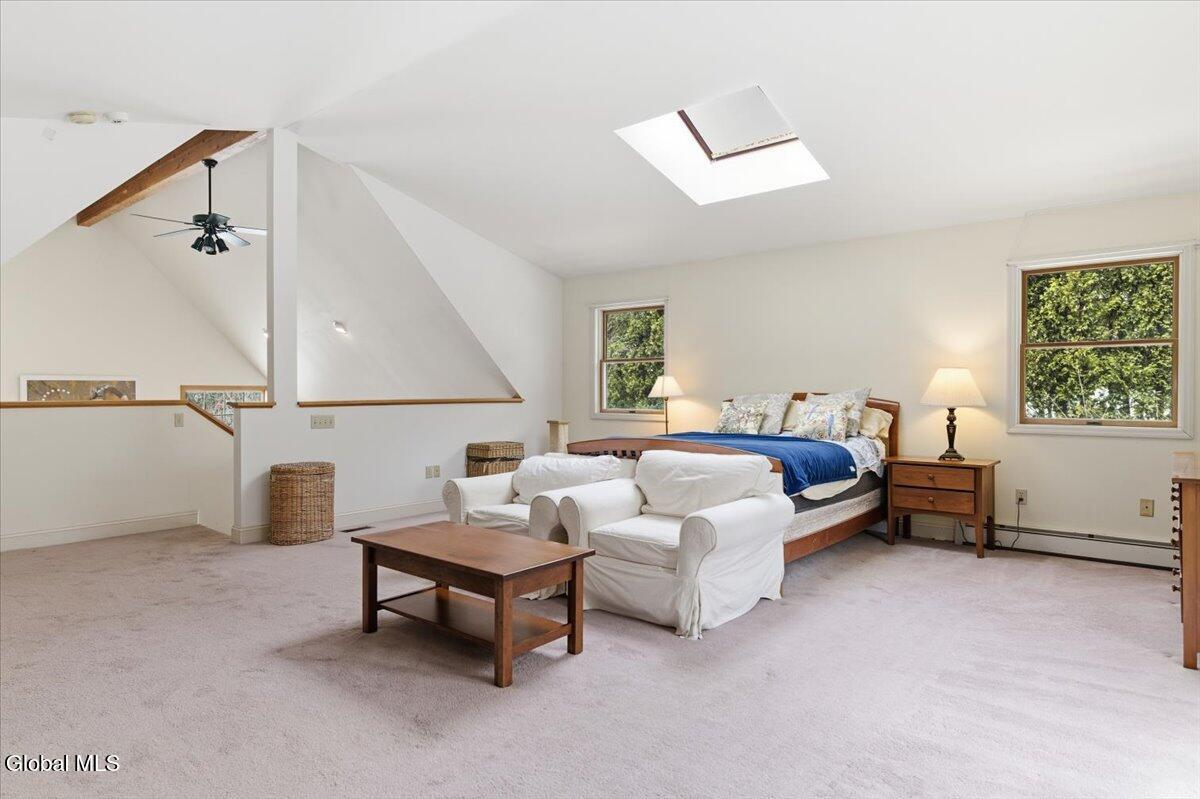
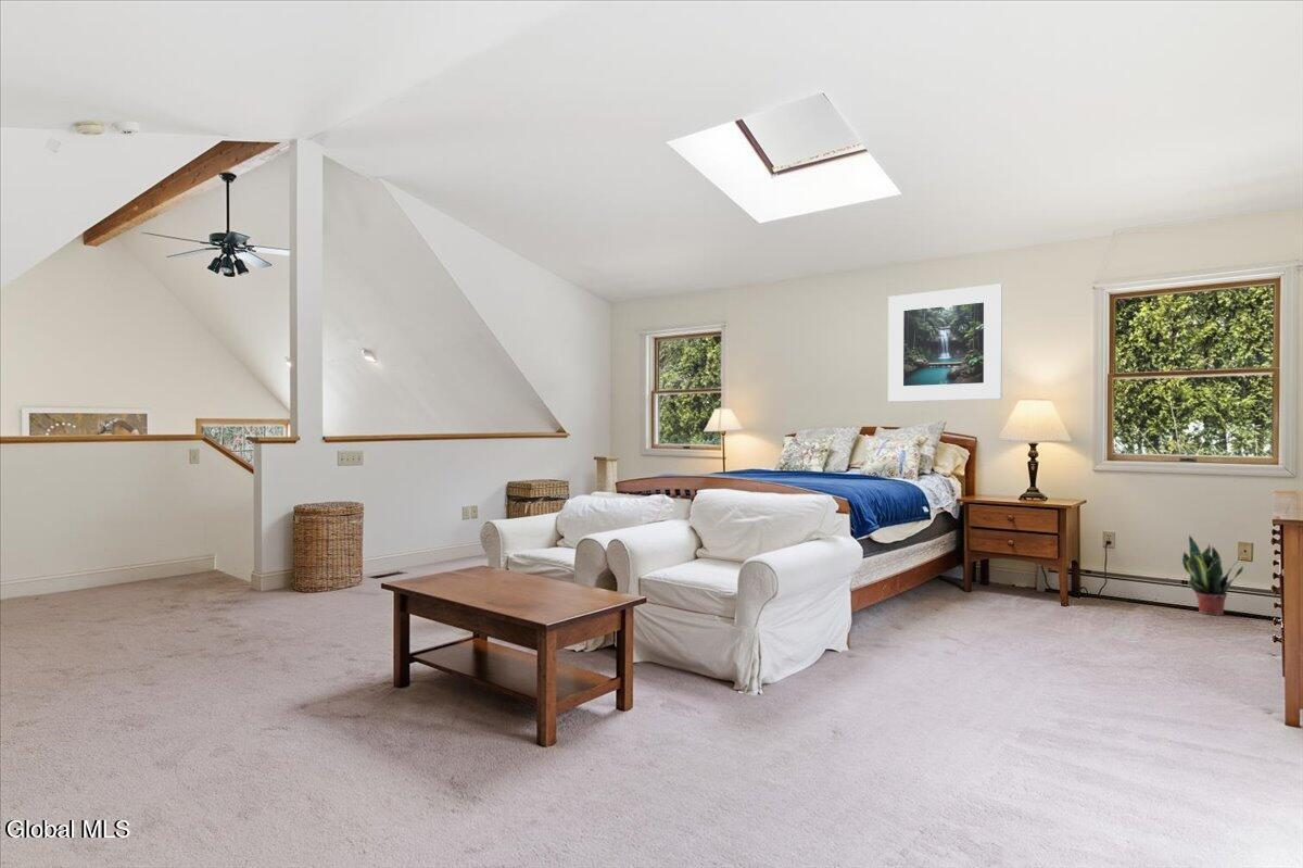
+ potted plant [1181,533,1244,617]
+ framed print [887,282,1003,403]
